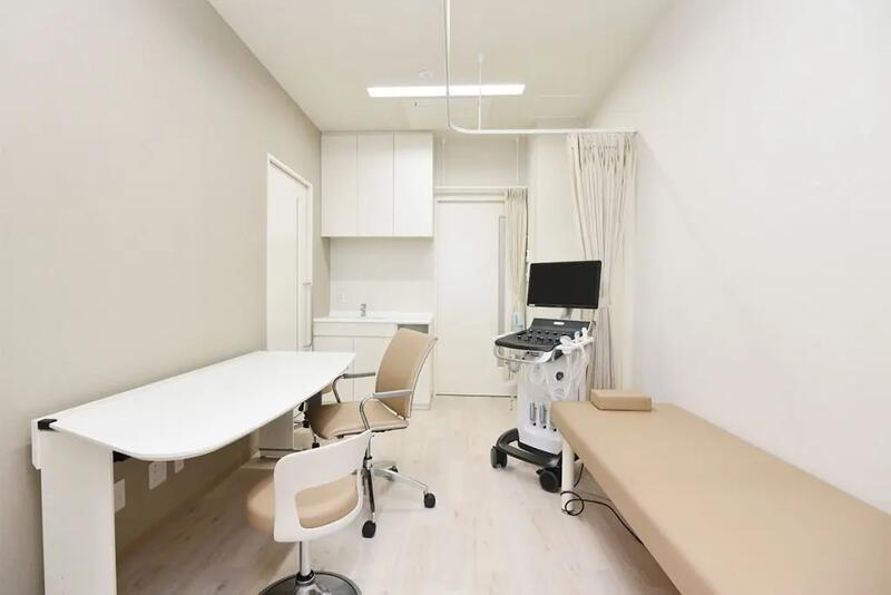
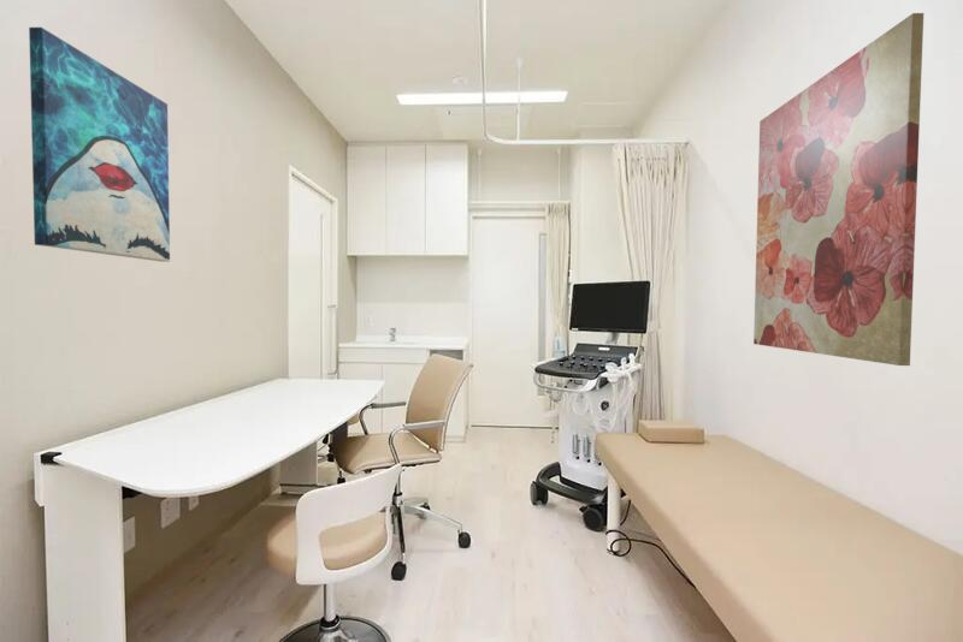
+ wall art [752,12,924,367]
+ wall art [28,26,171,263]
